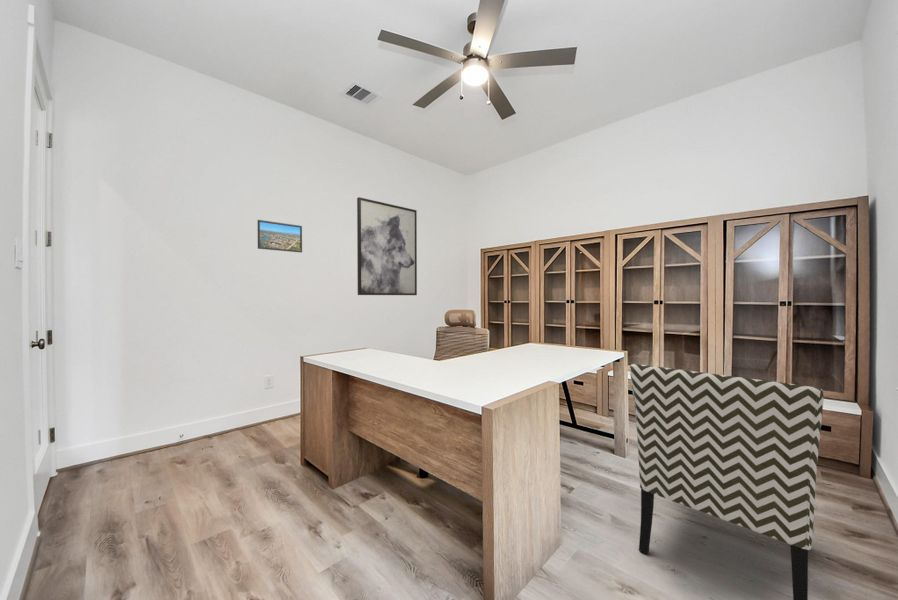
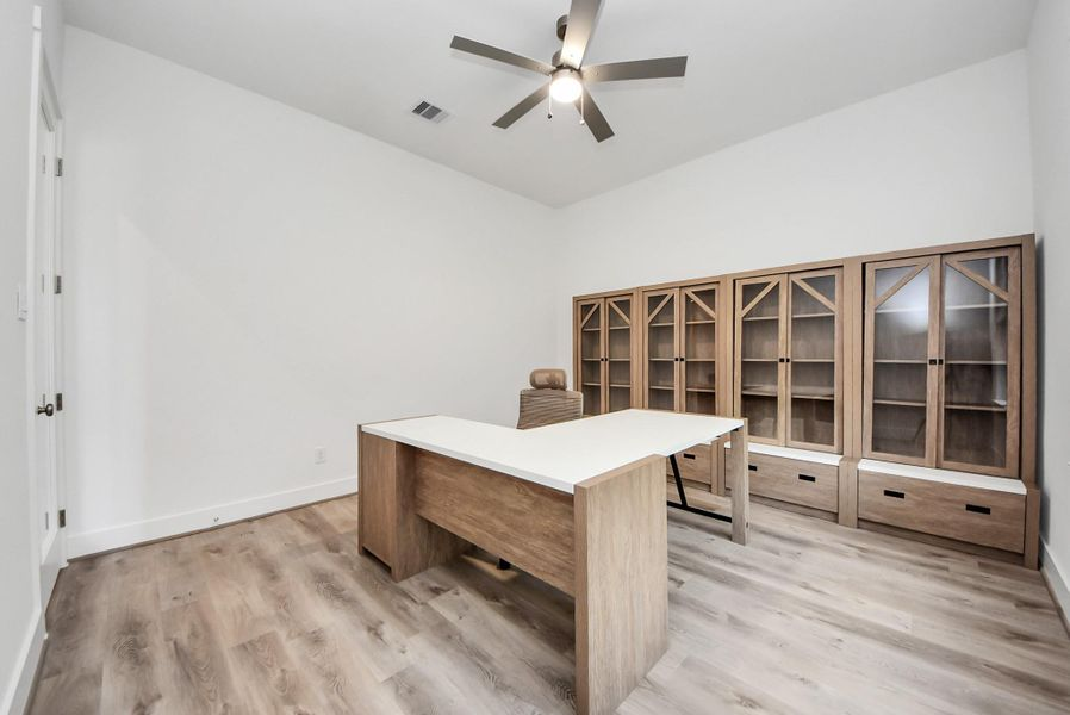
- wall art [356,196,418,296]
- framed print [257,219,303,253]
- chair [629,363,825,600]
